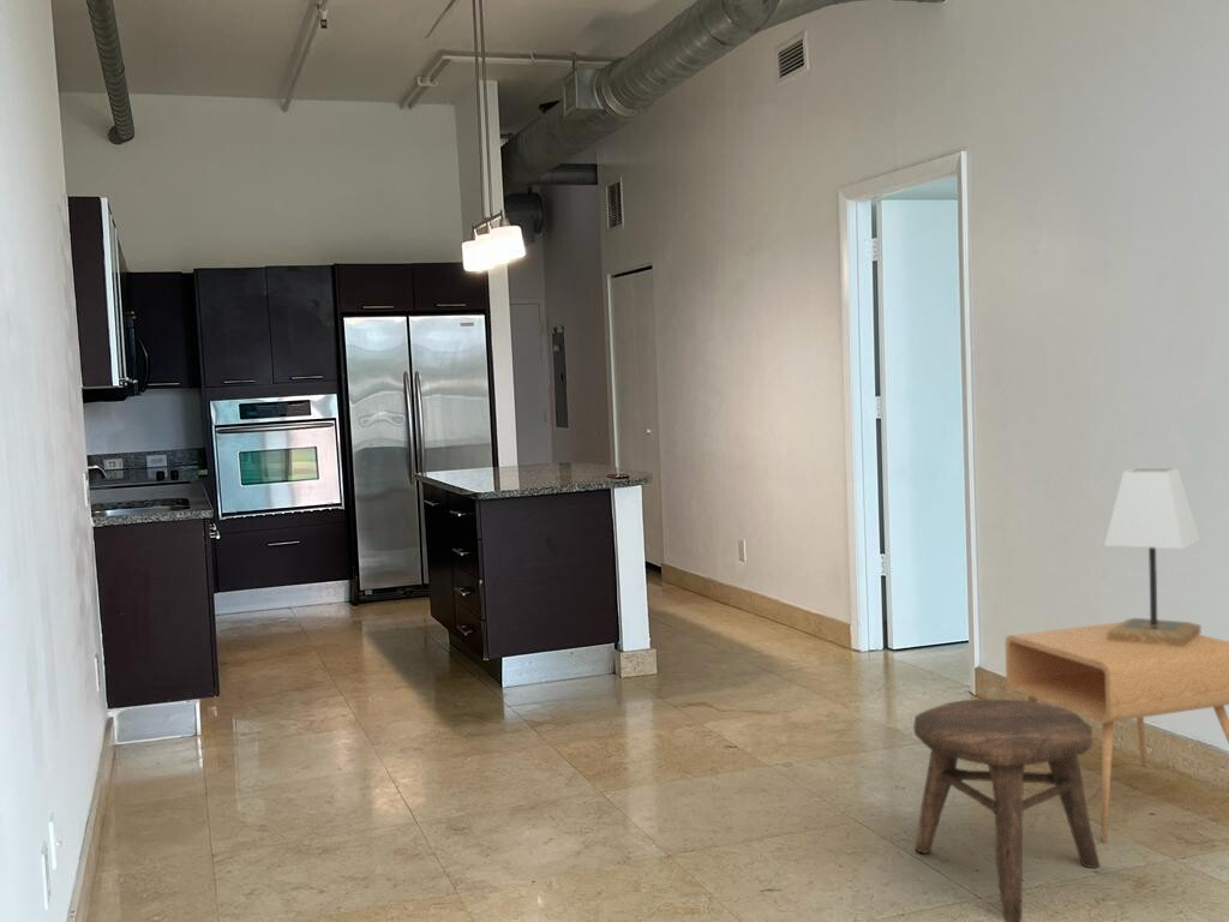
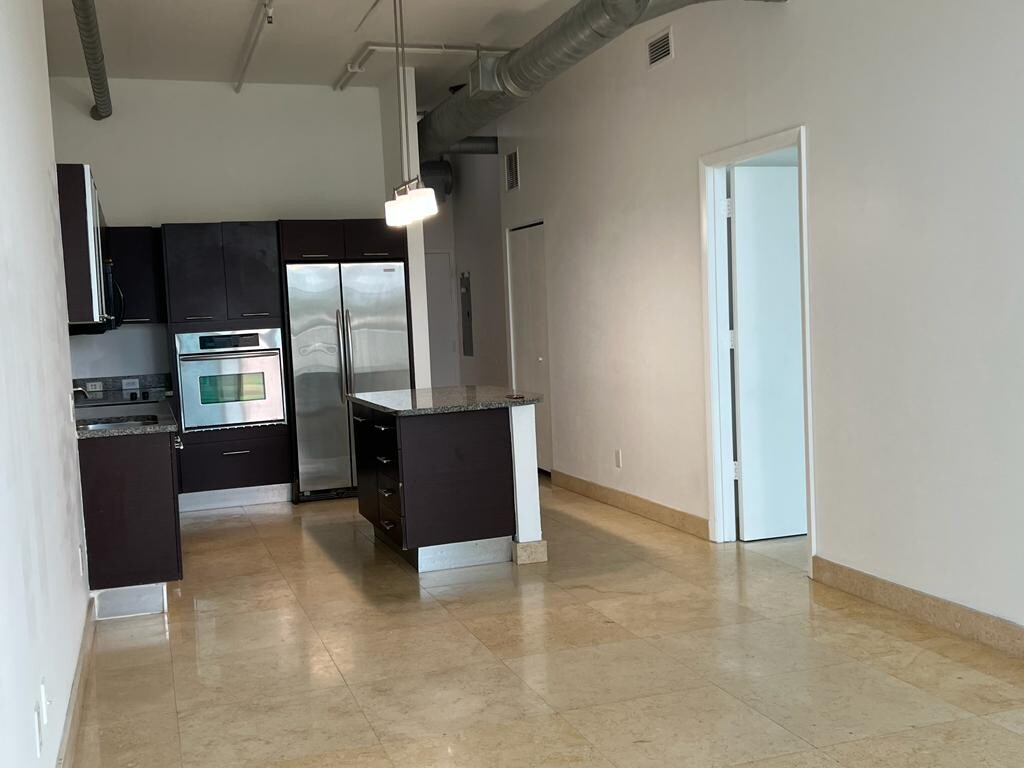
- side table [1005,621,1229,843]
- lamp [1103,467,1201,647]
- stool [912,699,1101,922]
